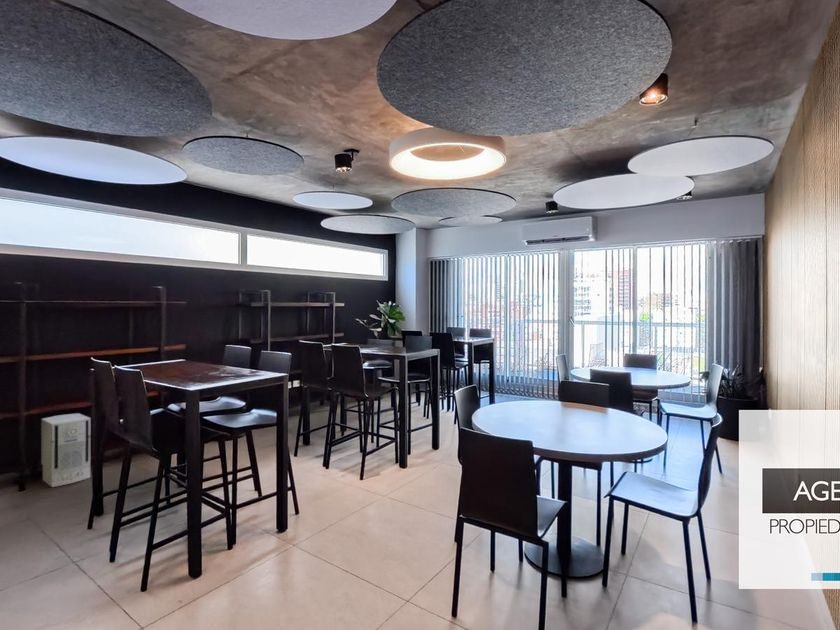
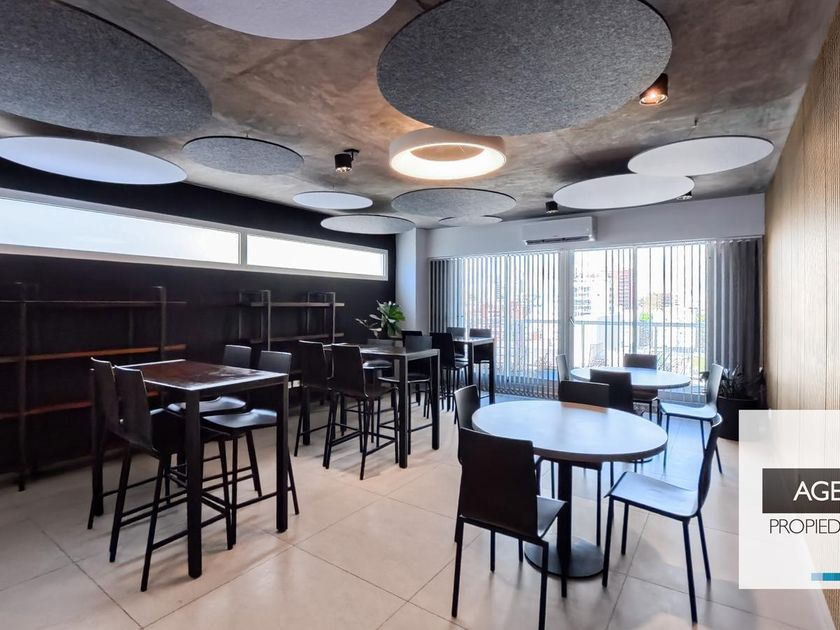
- air purifier [40,412,91,488]
